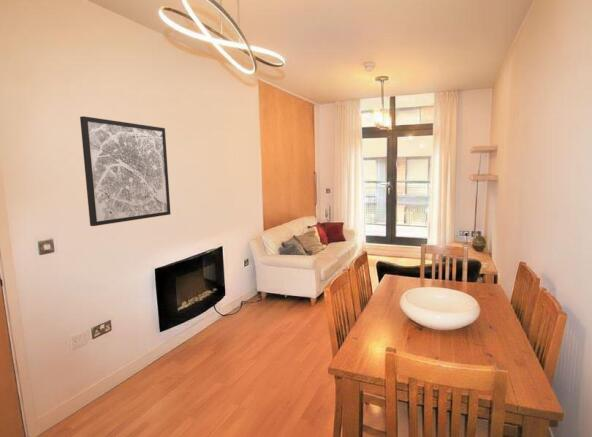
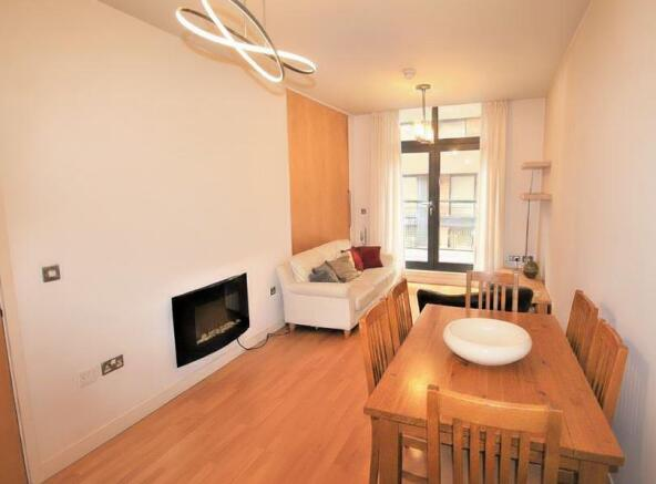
- wall art [79,115,171,227]
